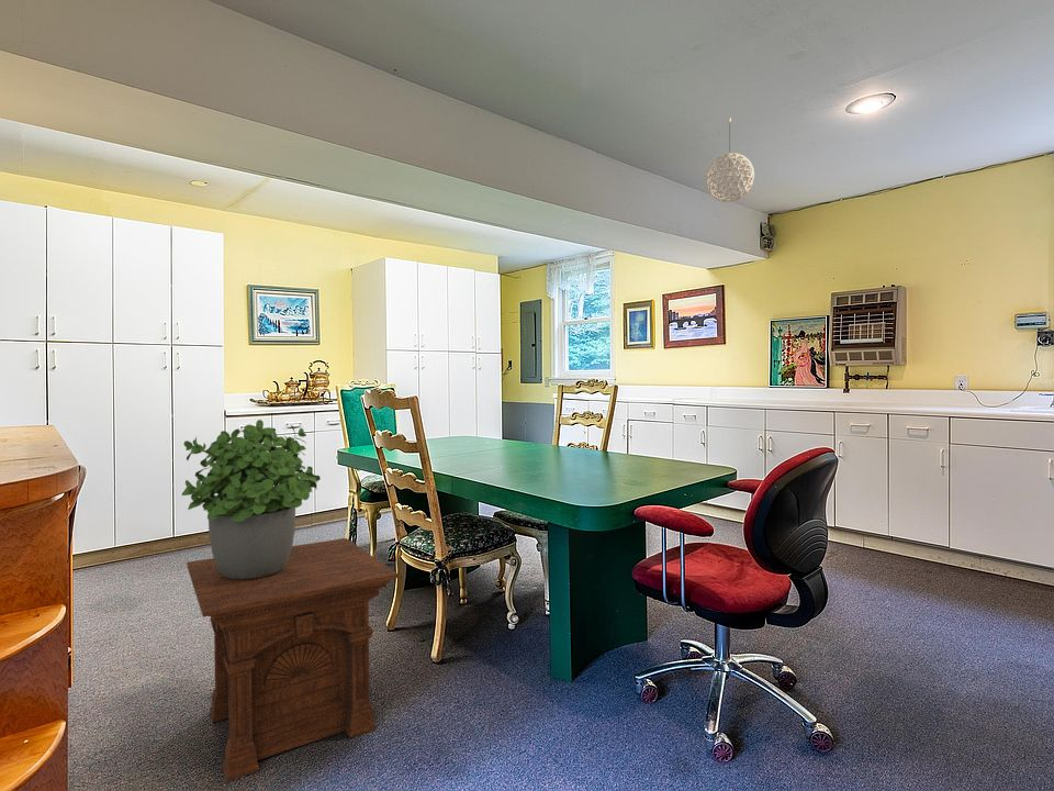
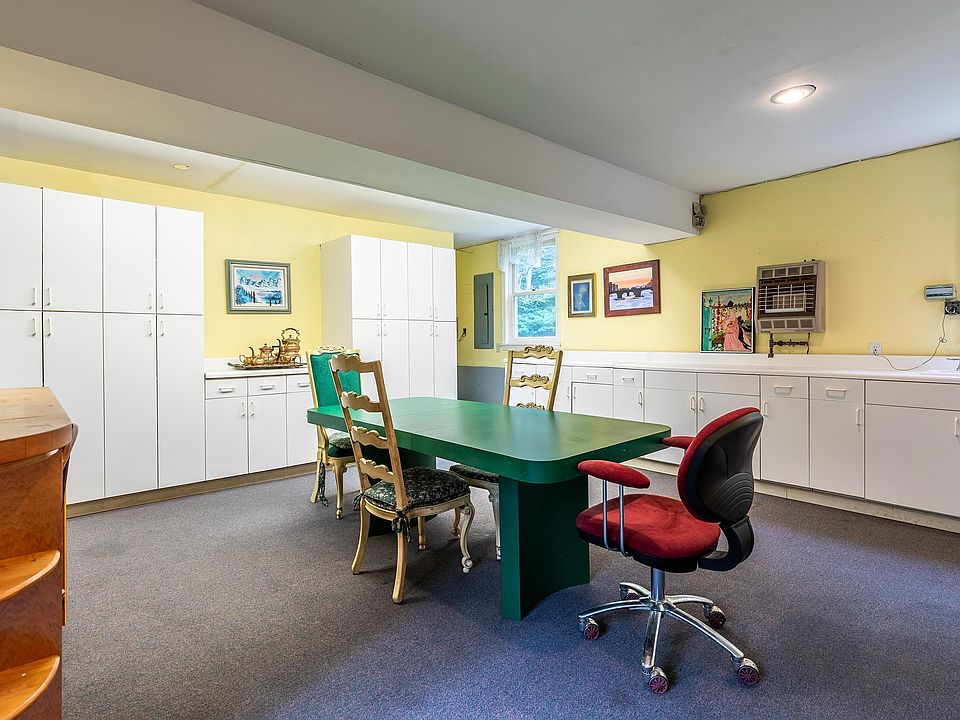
- side table [186,537,400,782]
- potted plant [180,419,322,580]
- pendant light [705,116,755,203]
